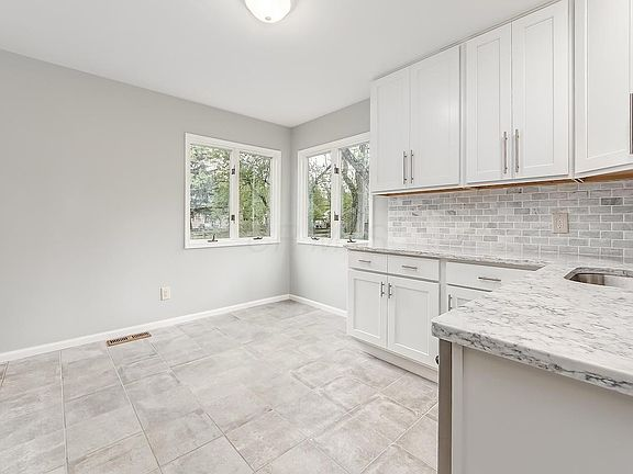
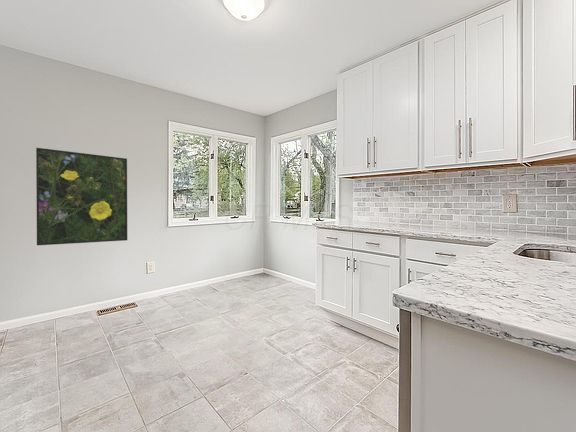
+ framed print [35,147,128,246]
